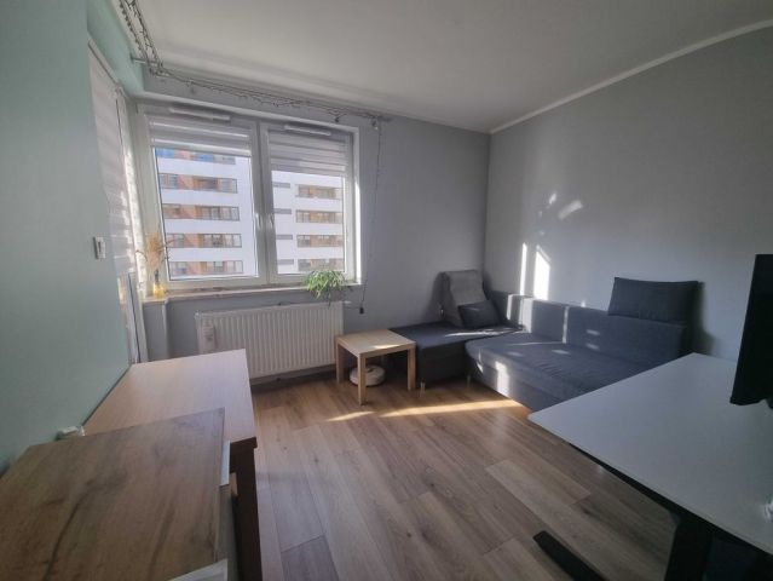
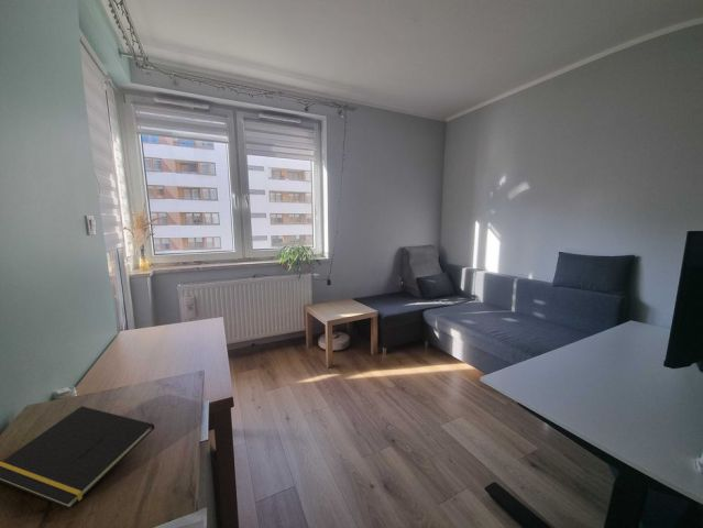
+ notepad [0,405,155,510]
